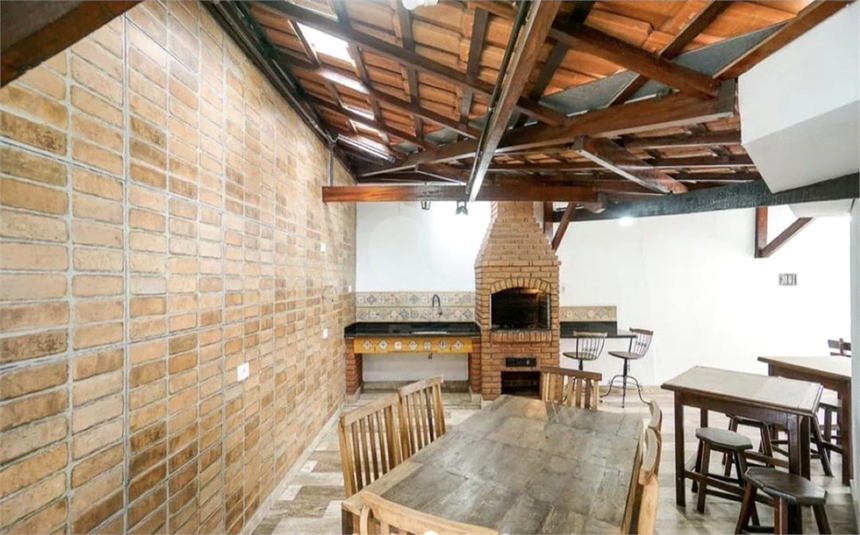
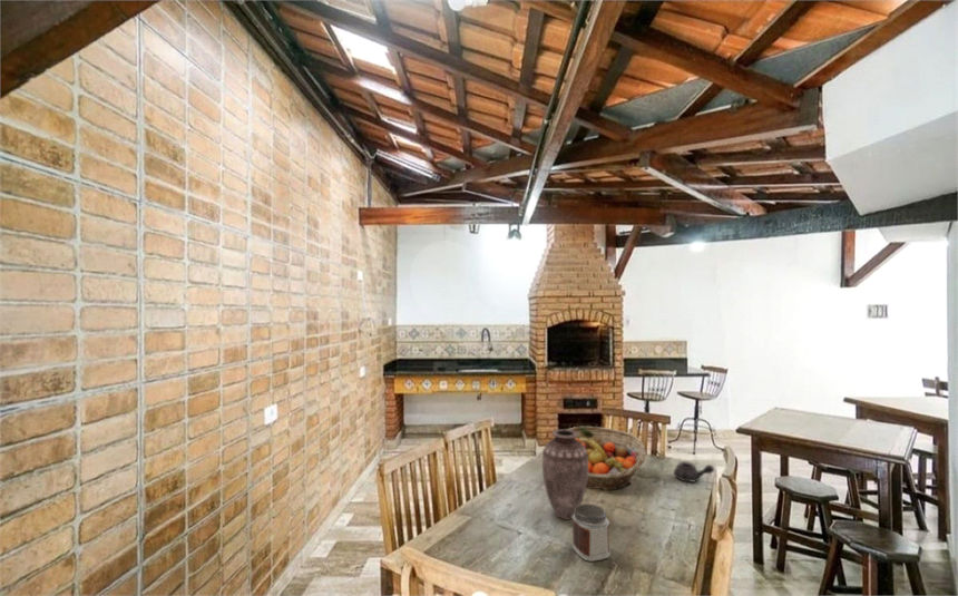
+ vase [541,428,588,520]
+ fruit basket [566,426,647,491]
+ jar [571,504,612,563]
+ teapot [673,460,715,482]
